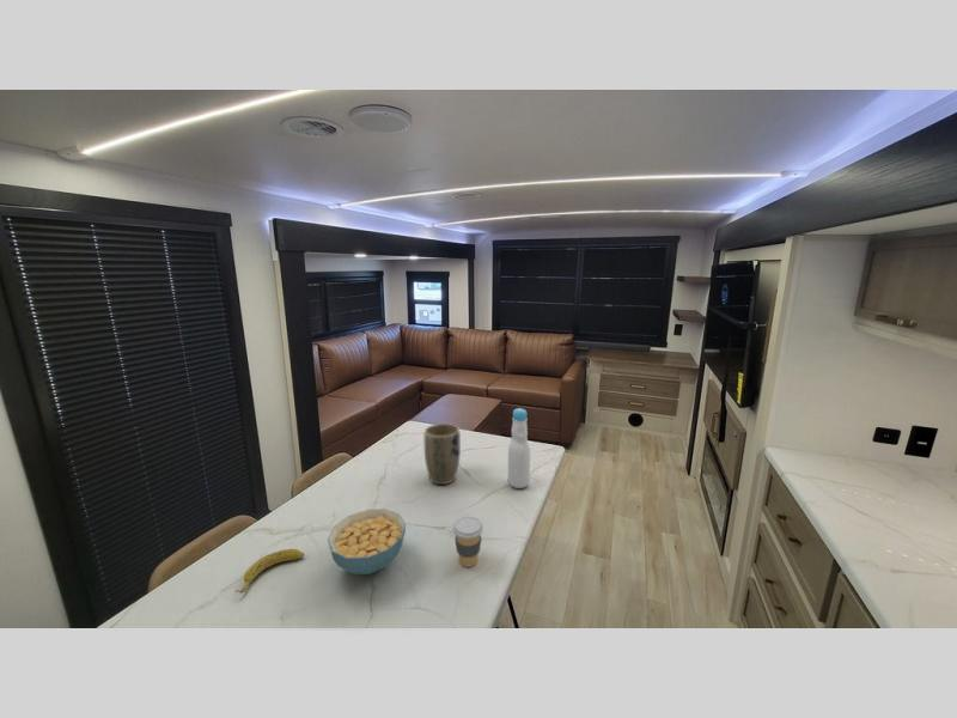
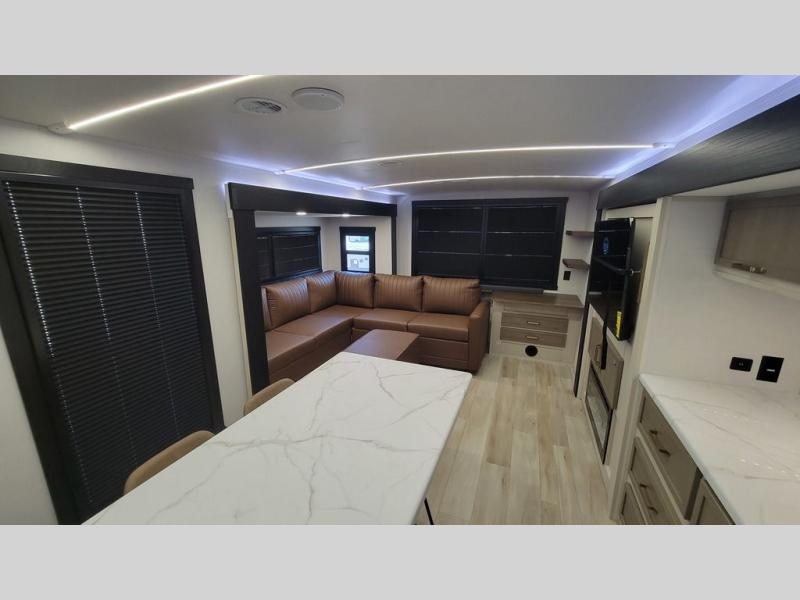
- plant pot [422,422,462,486]
- coffee cup [451,515,484,568]
- bottle [507,407,531,489]
- cereal bowl [327,507,407,576]
- banana [233,548,305,594]
